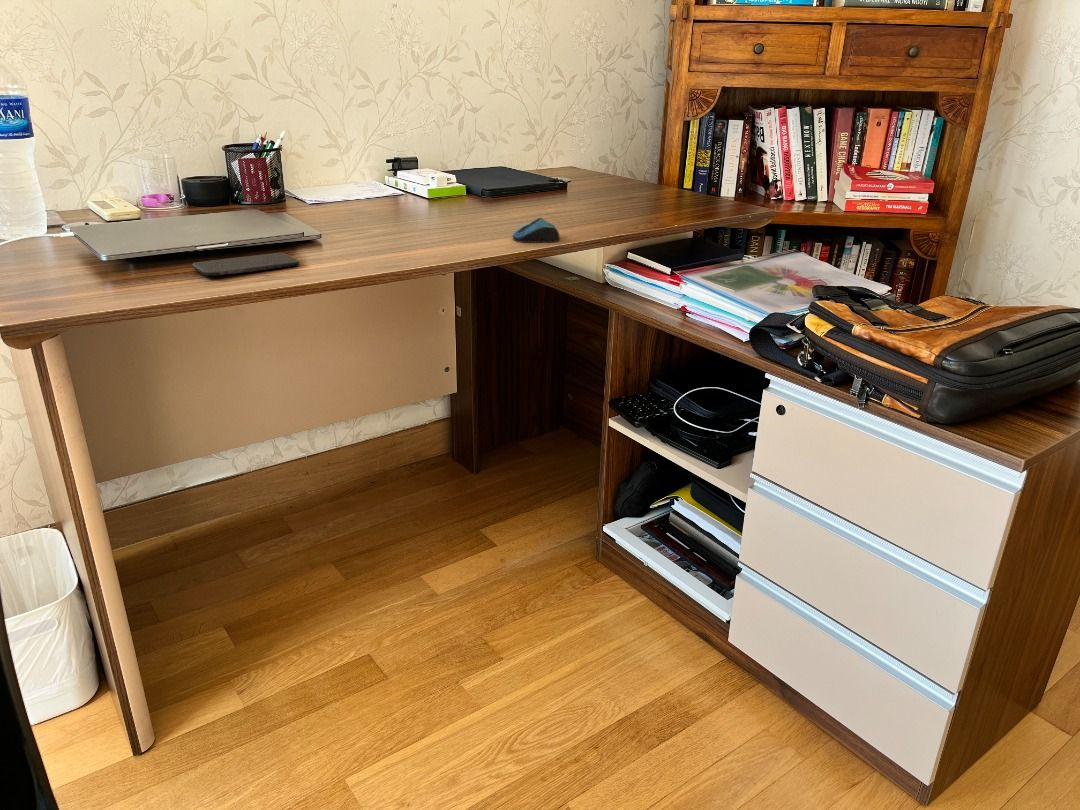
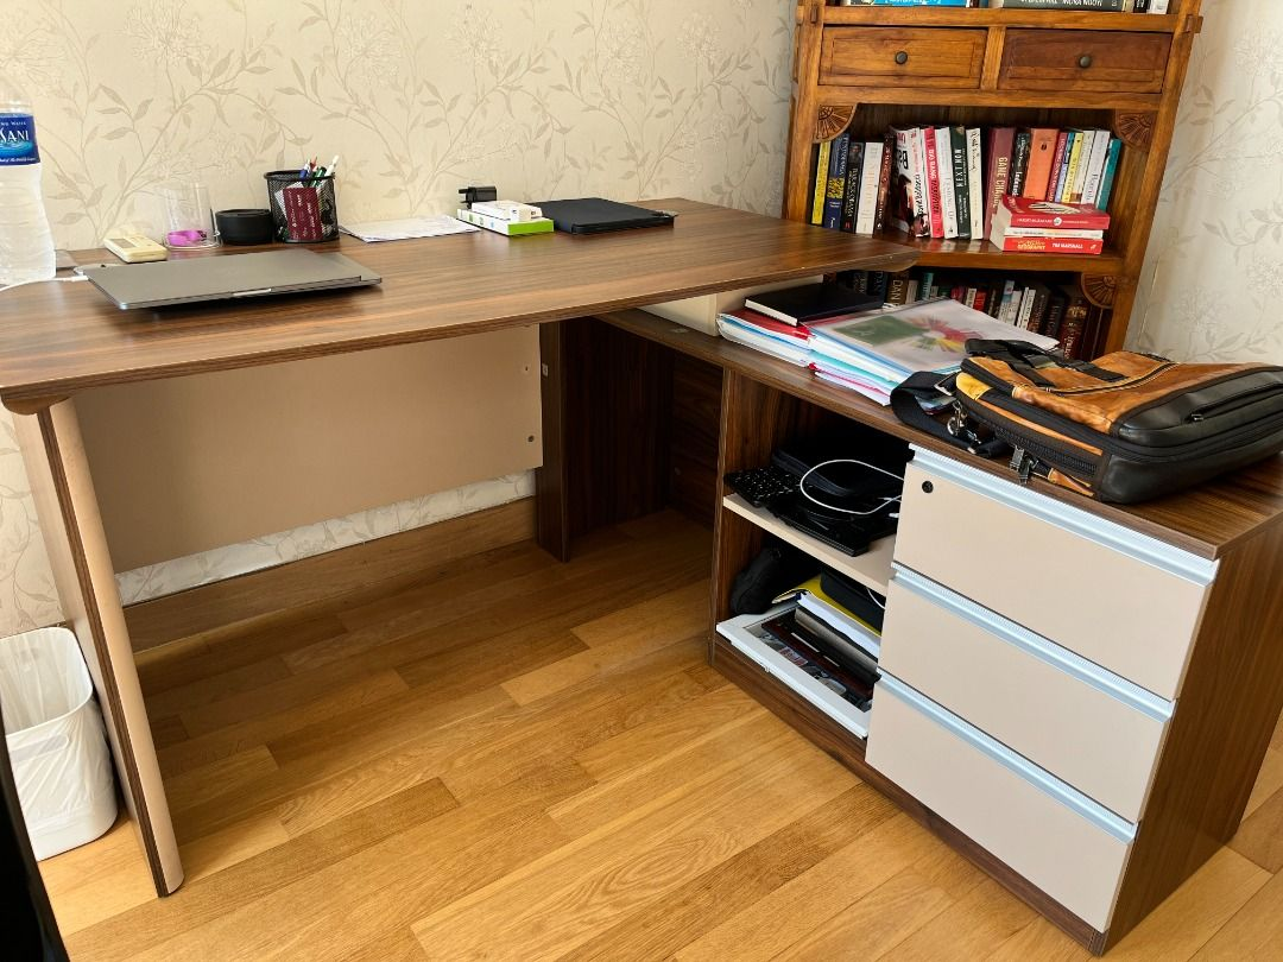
- smartphone [191,252,300,277]
- computer mouse [512,217,561,244]
